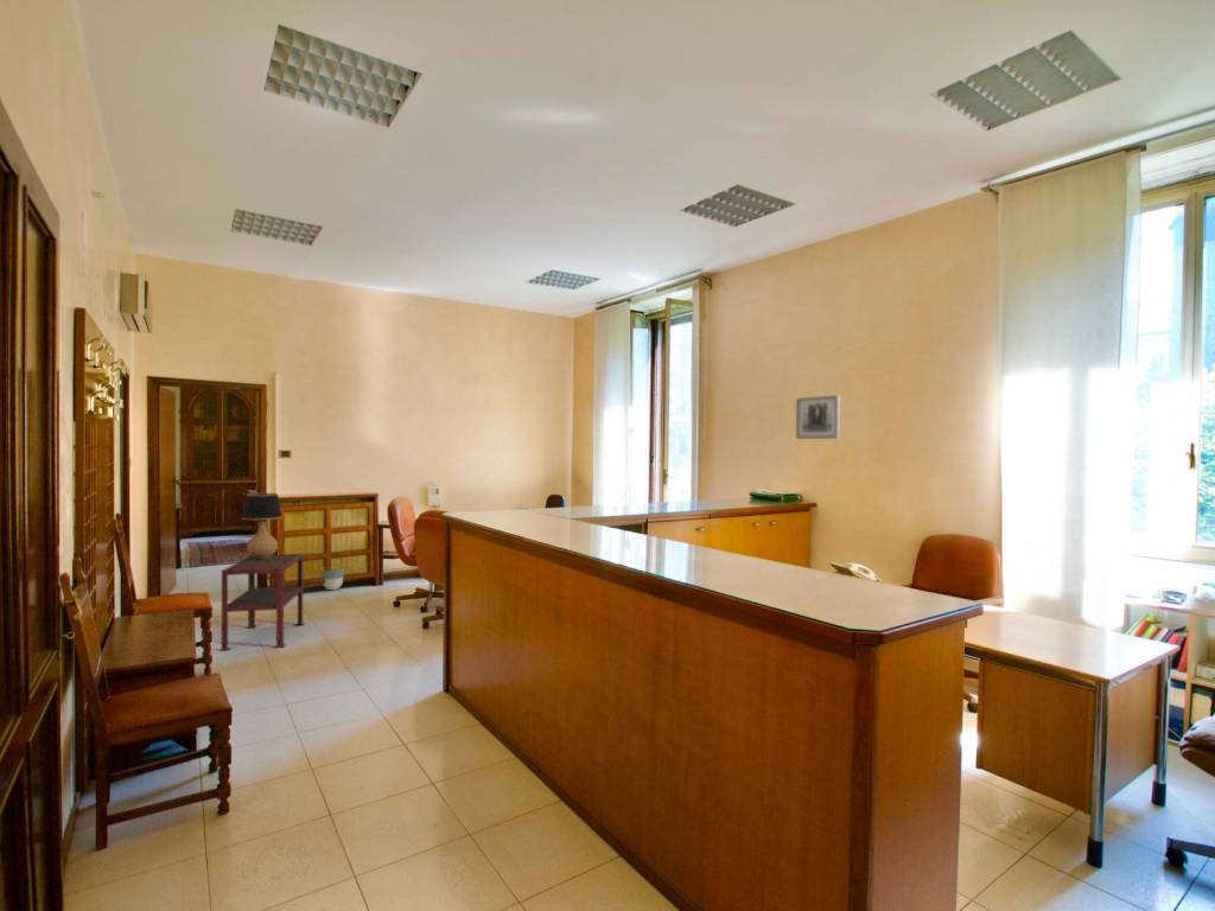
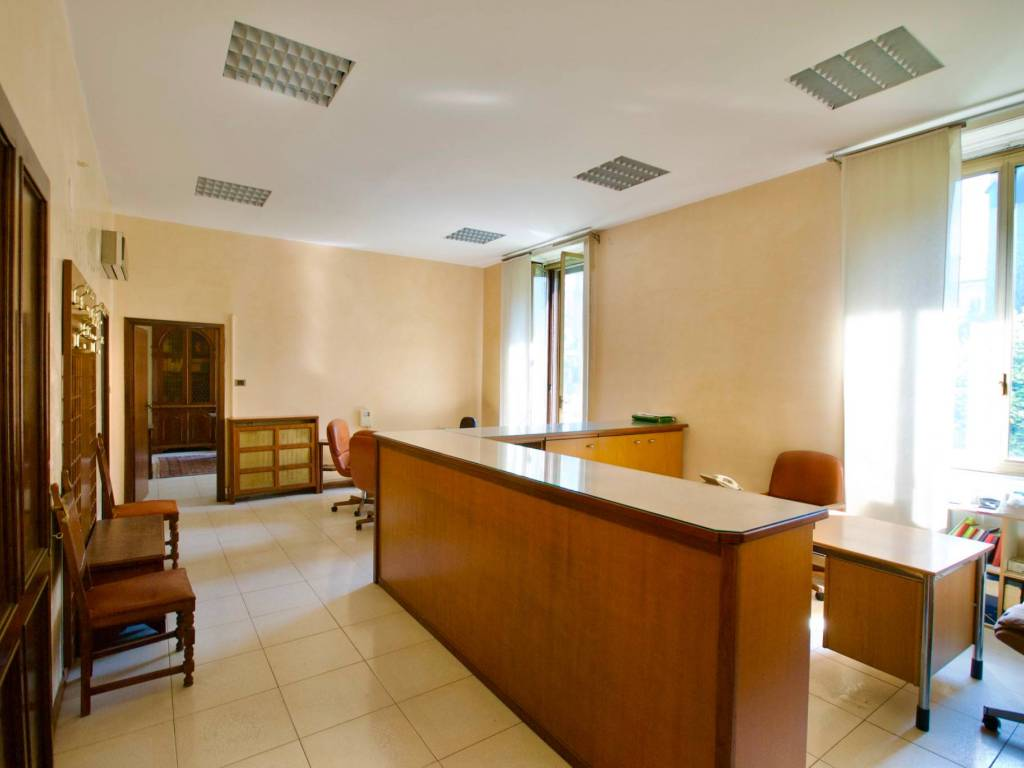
- side table [218,553,306,652]
- table lamp [241,492,295,562]
- planter [322,566,345,591]
- wall art [795,394,841,440]
